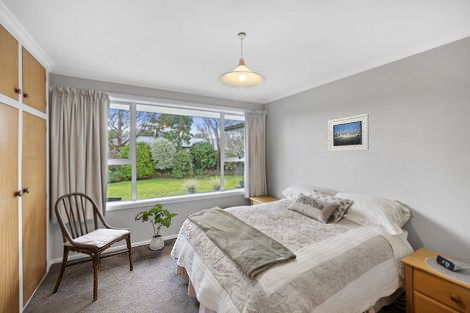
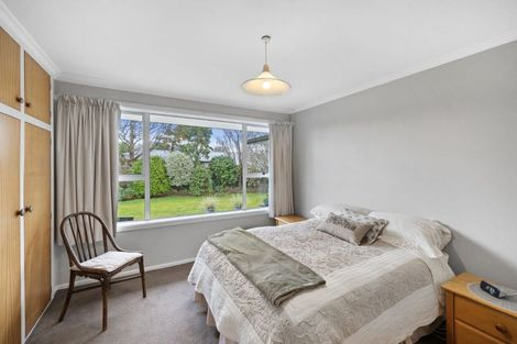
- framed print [327,113,370,153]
- house plant [134,203,179,251]
